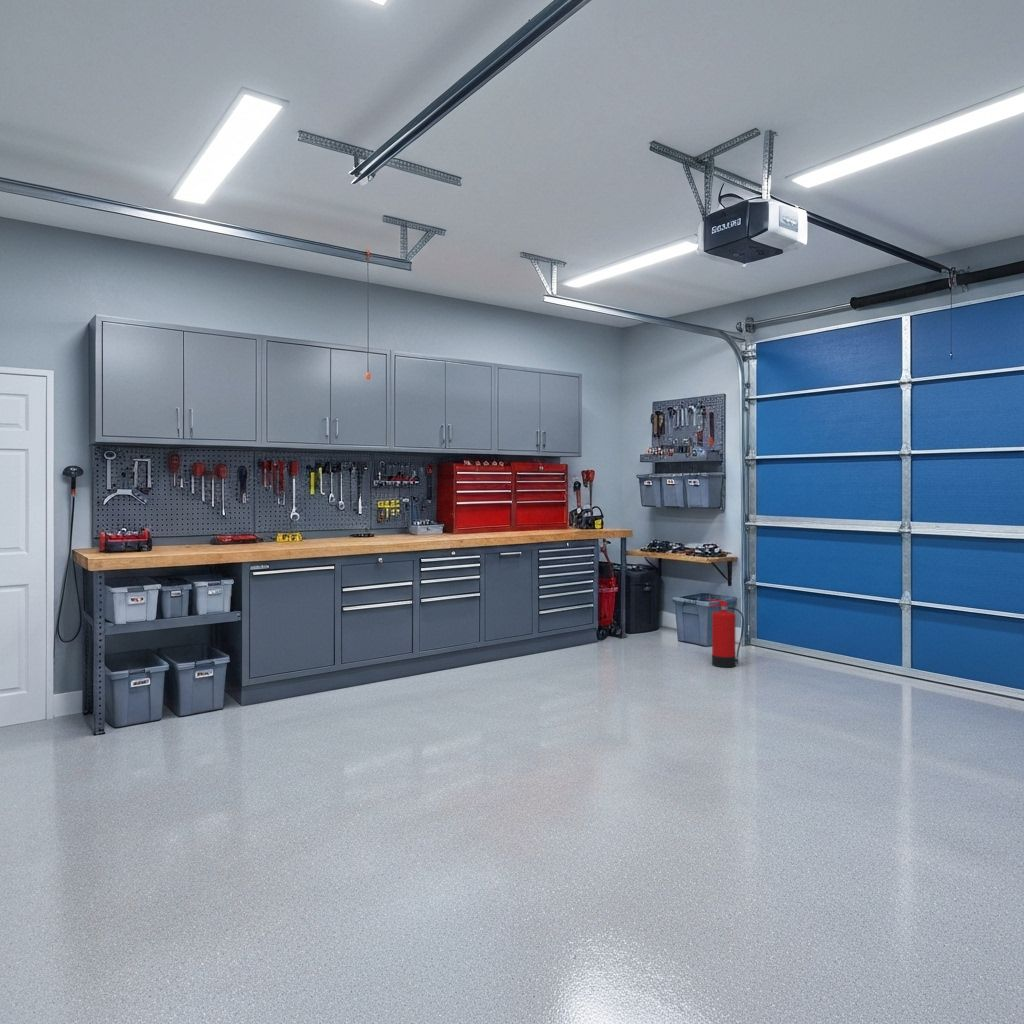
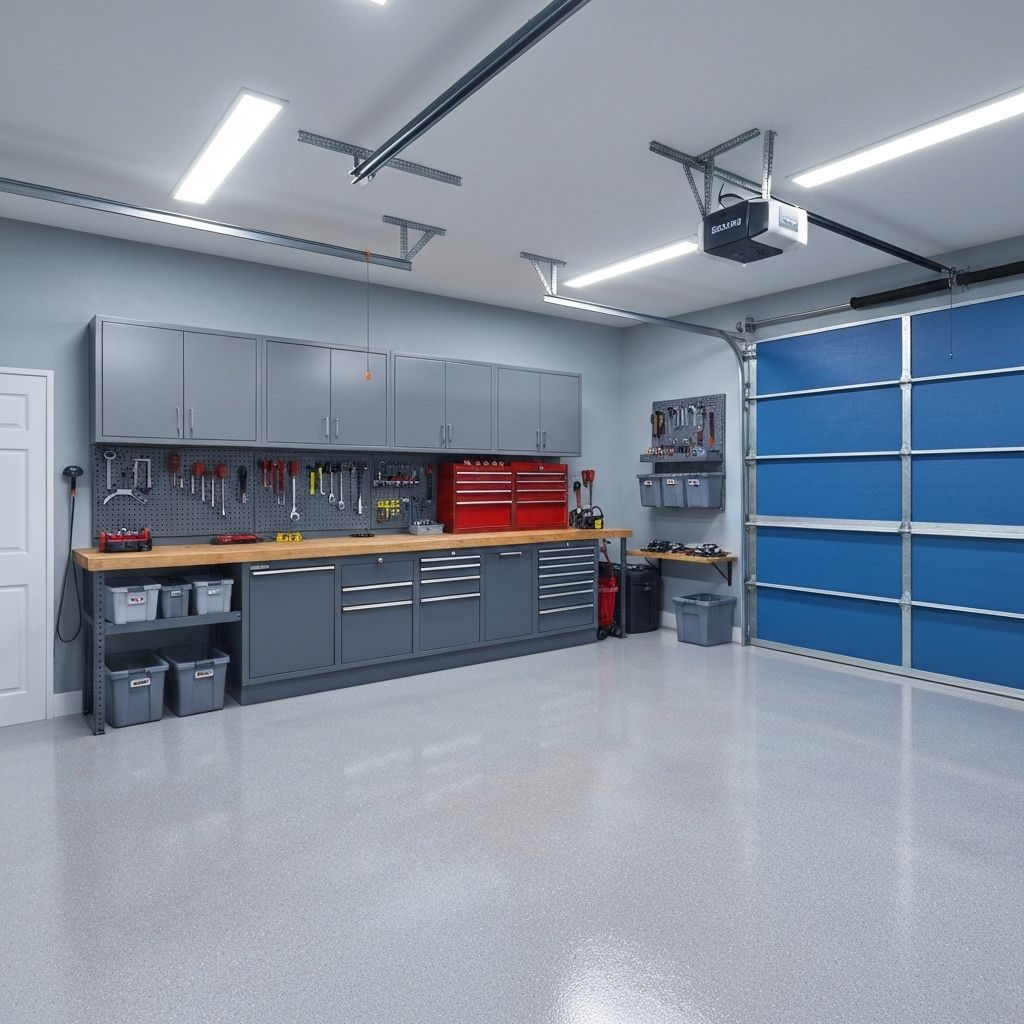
- fire extinguisher [706,598,745,668]
